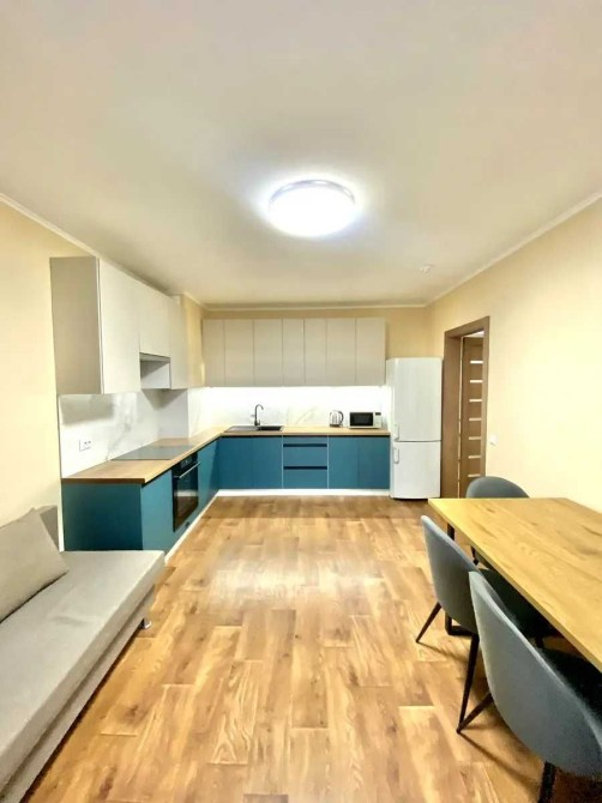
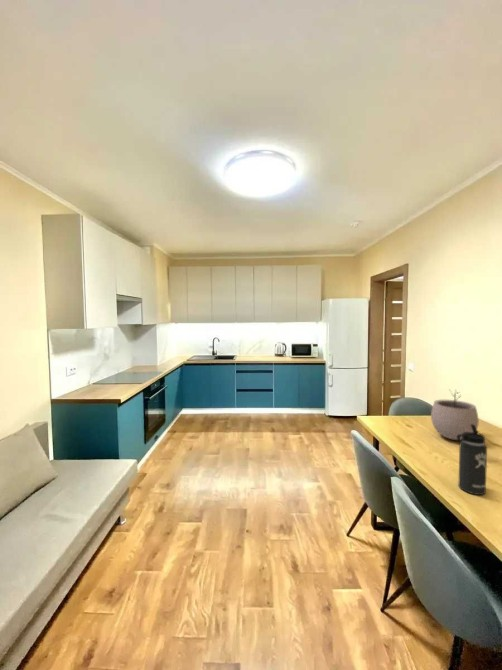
+ plant pot [430,389,480,441]
+ thermos bottle [457,424,488,496]
